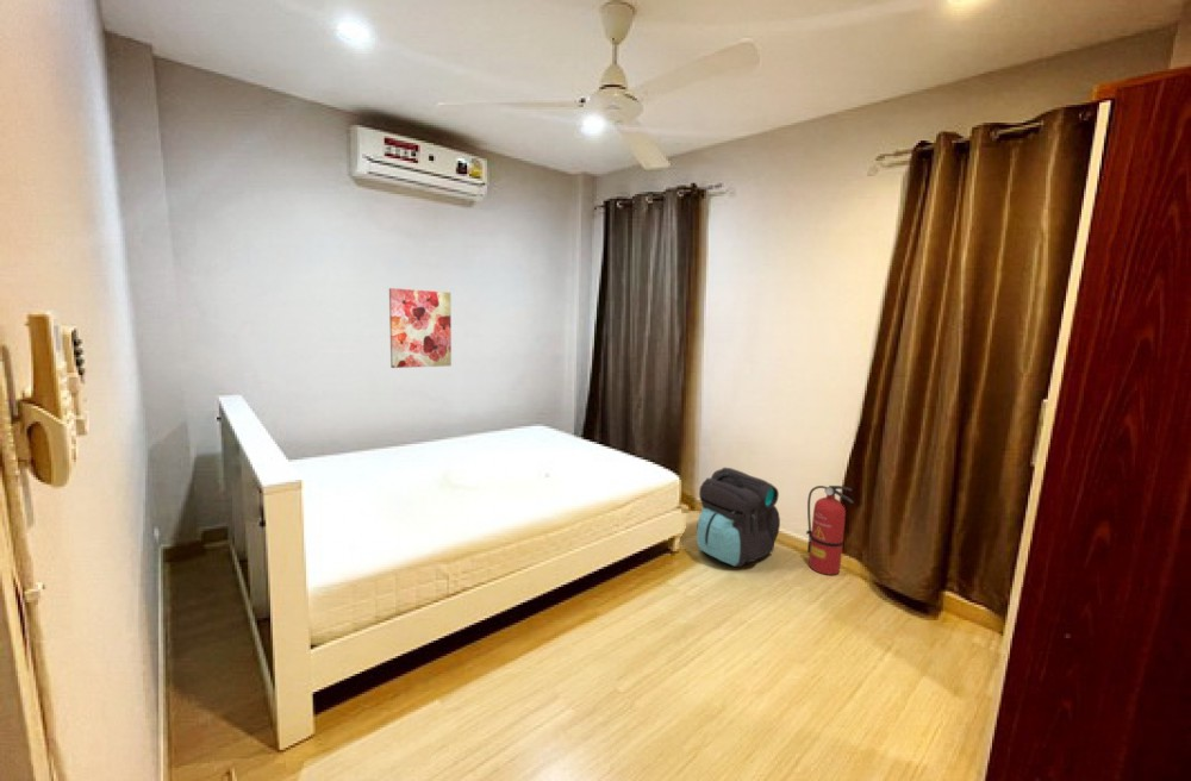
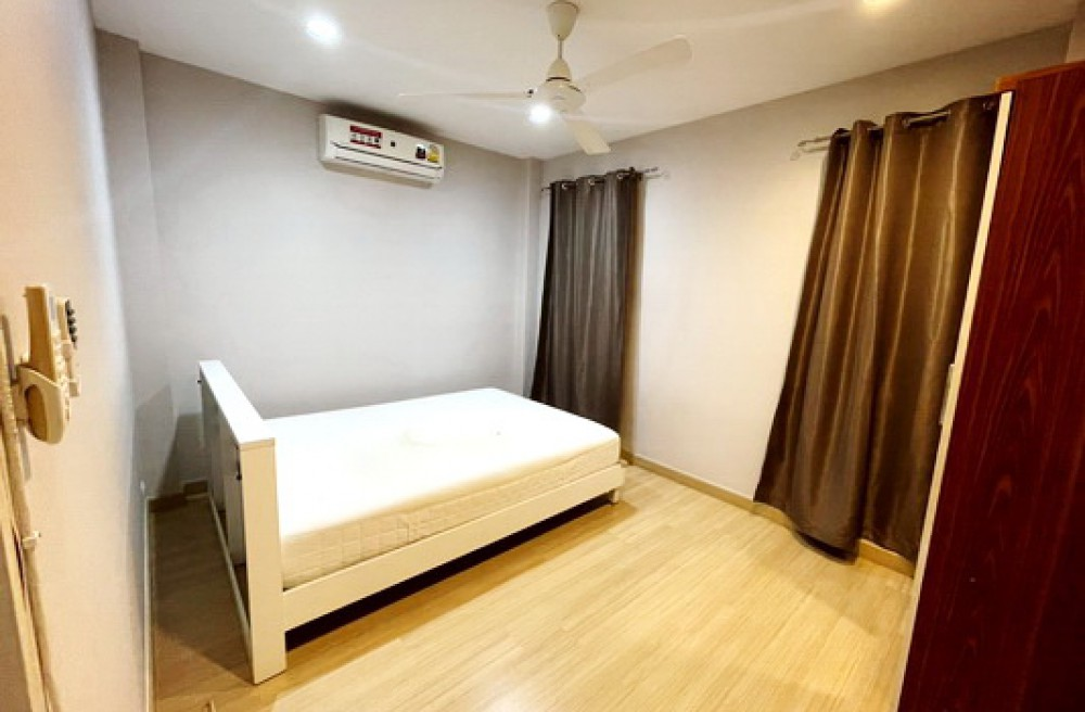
- fire extinguisher [805,485,854,576]
- backpack [696,467,781,568]
- wall art [388,287,453,369]
